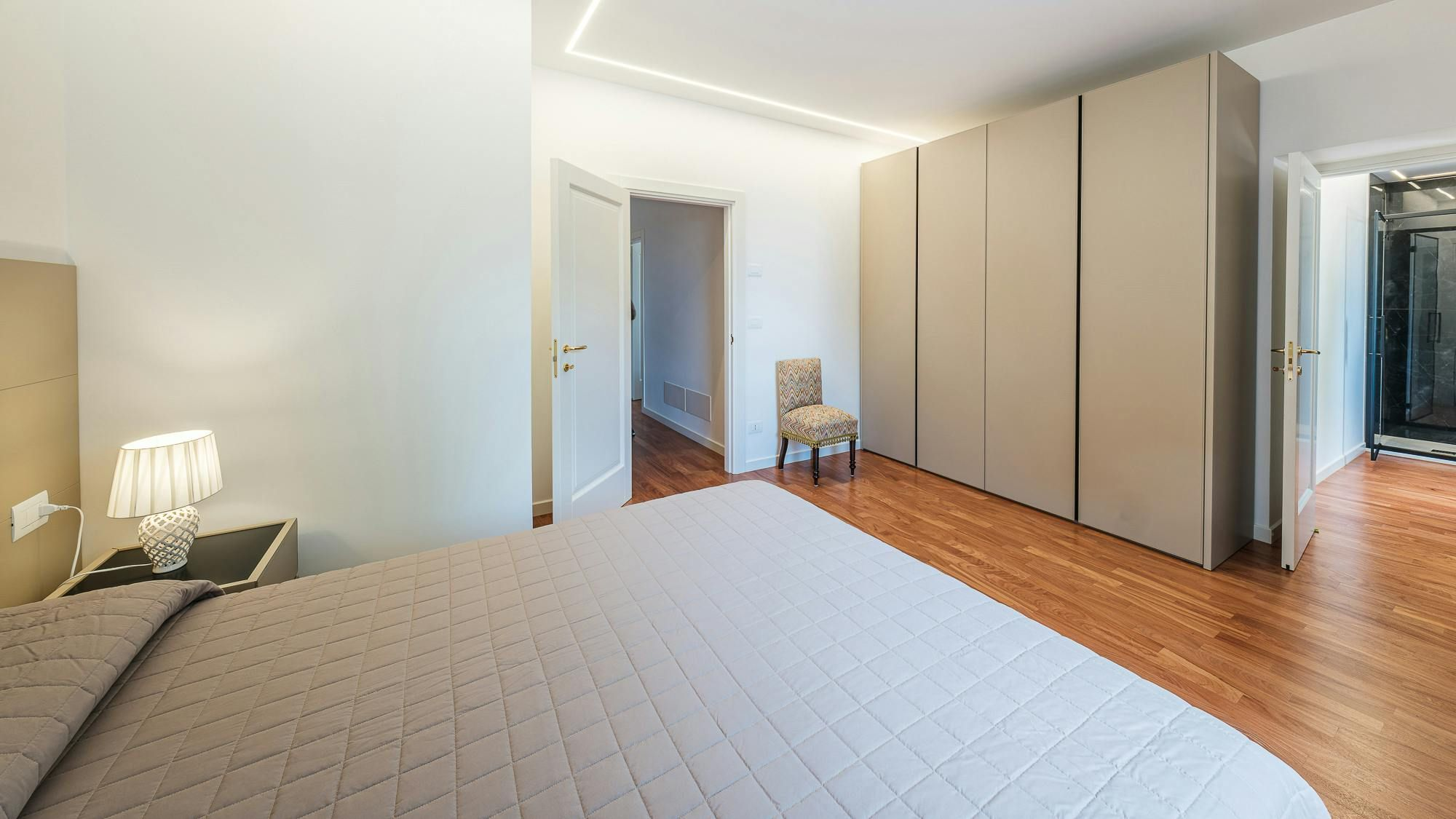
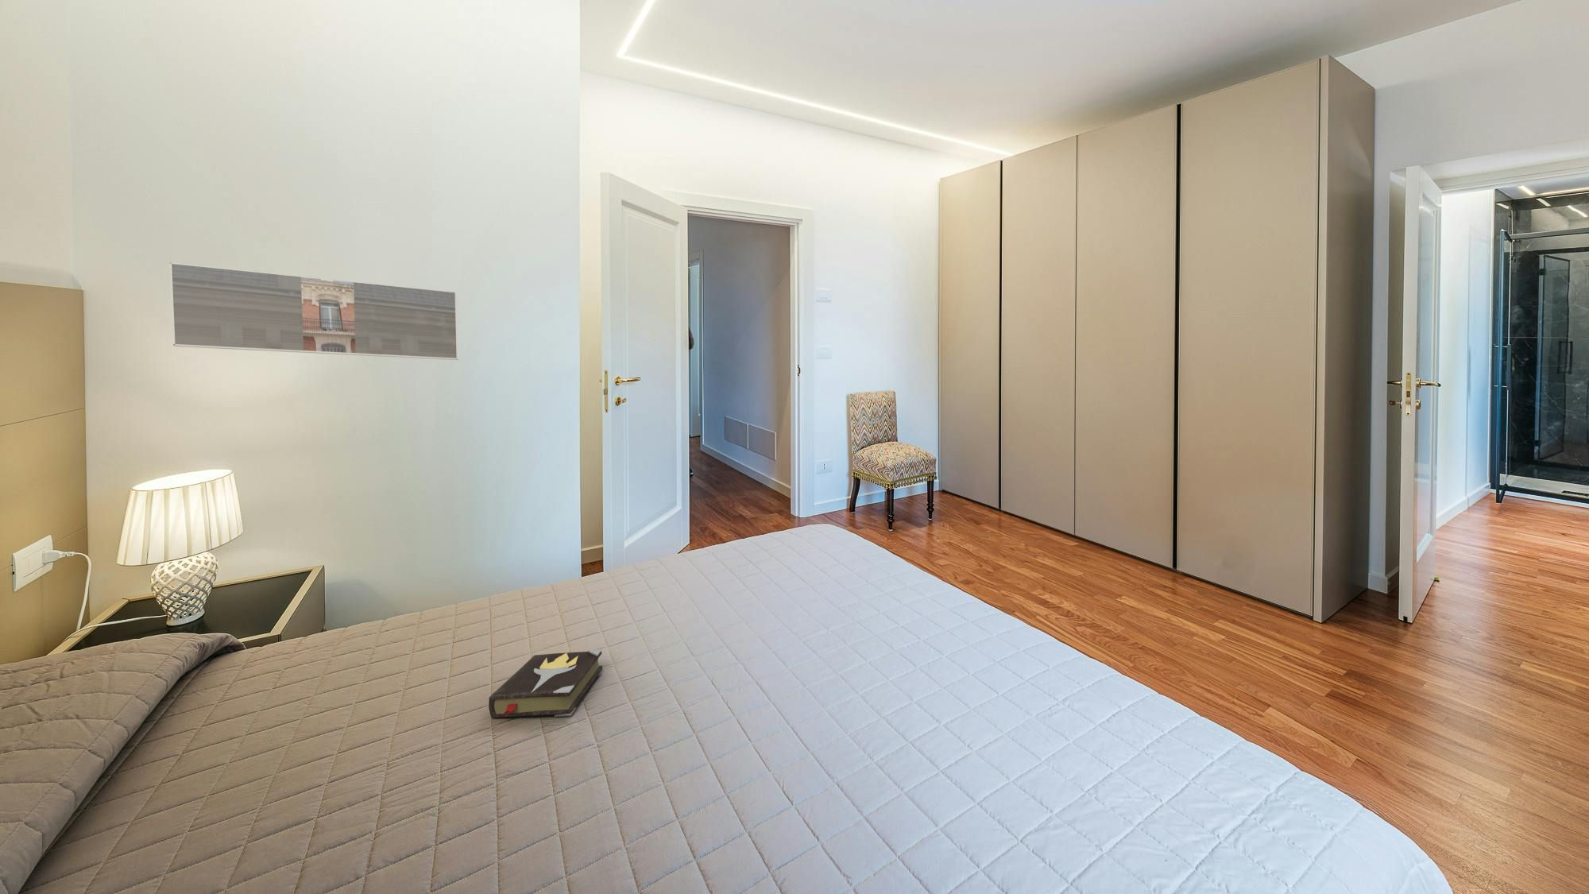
+ hardback book [488,648,604,719]
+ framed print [169,262,458,361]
